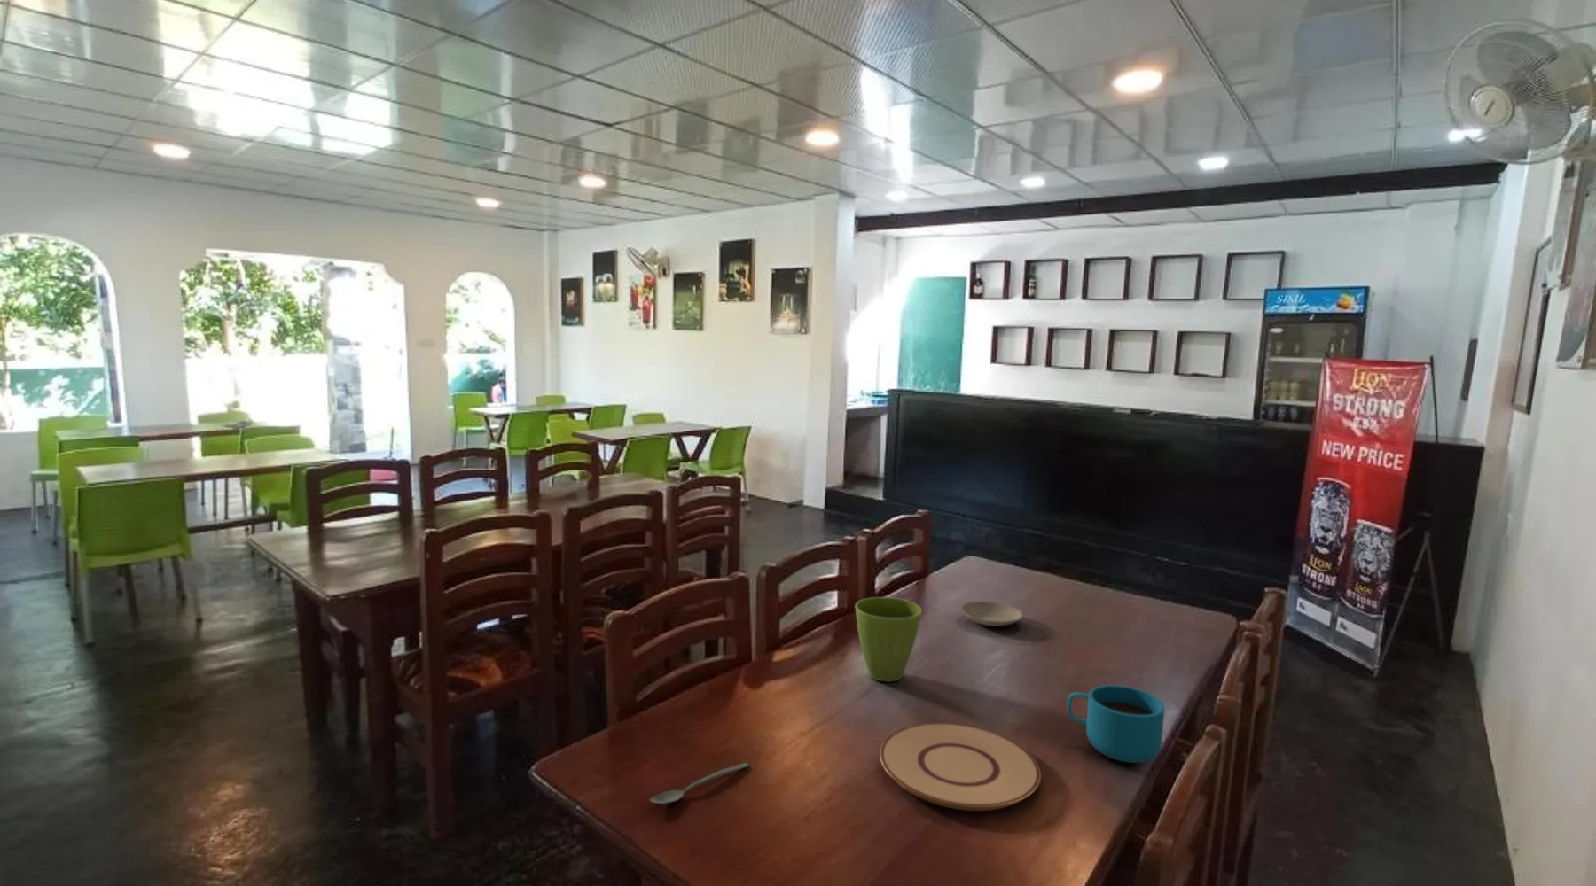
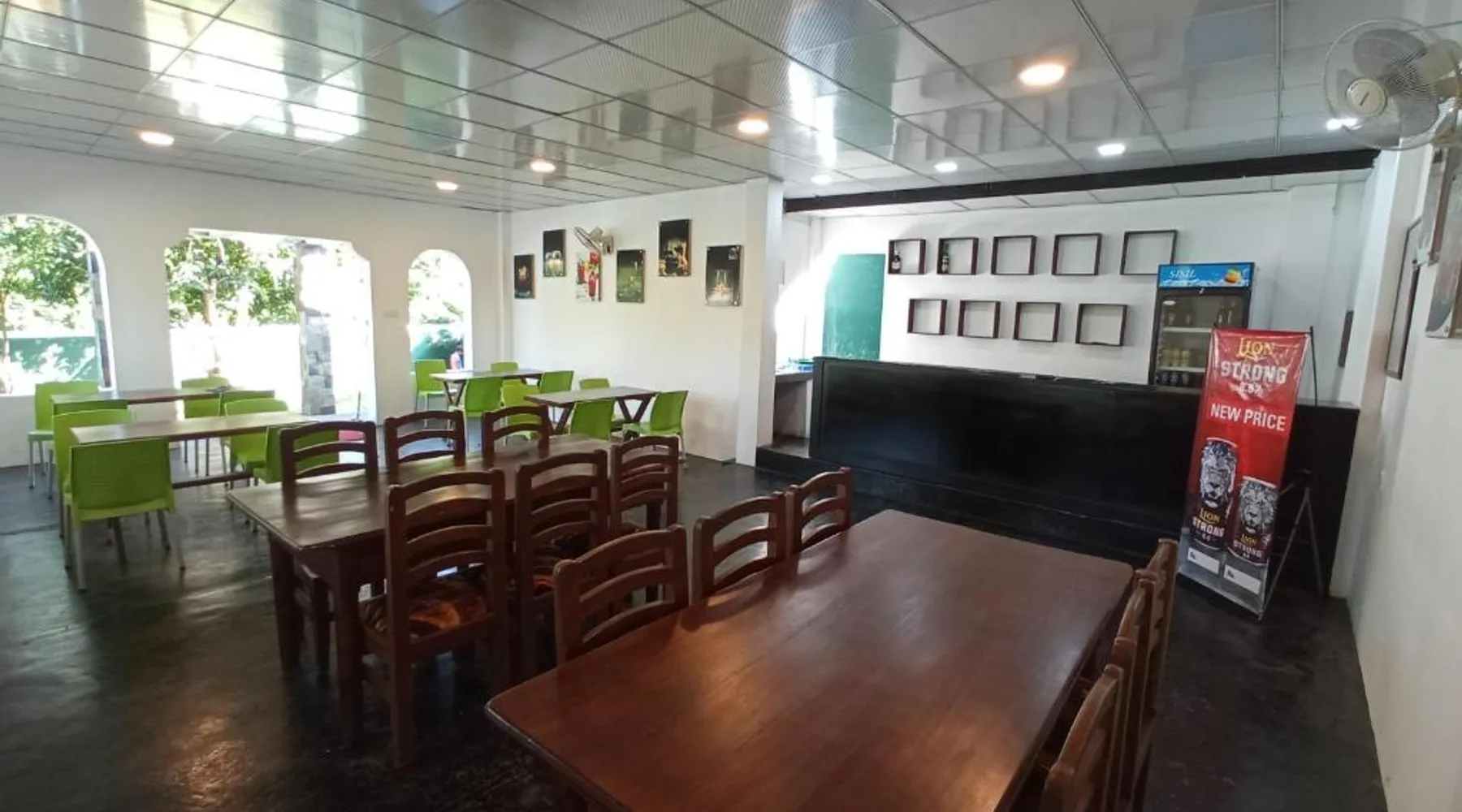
- spoon [650,762,750,804]
- plate [960,601,1024,627]
- plate [879,721,1041,812]
- cup [1067,684,1166,764]
- flower pot [855,596,924,682]
